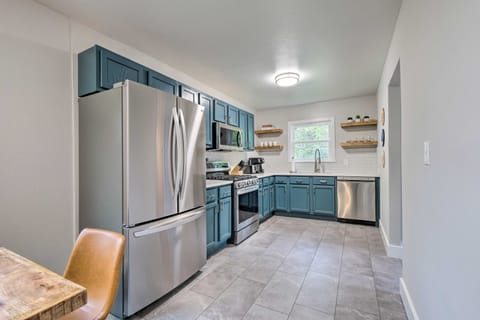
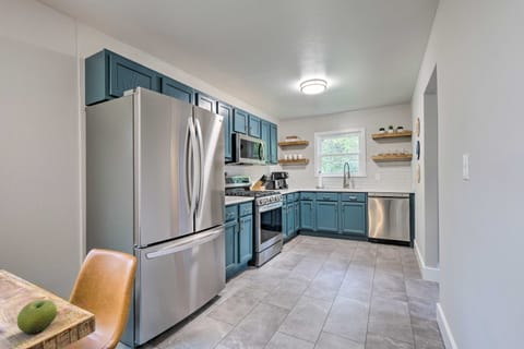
+ fruit [16,299,58,335]
